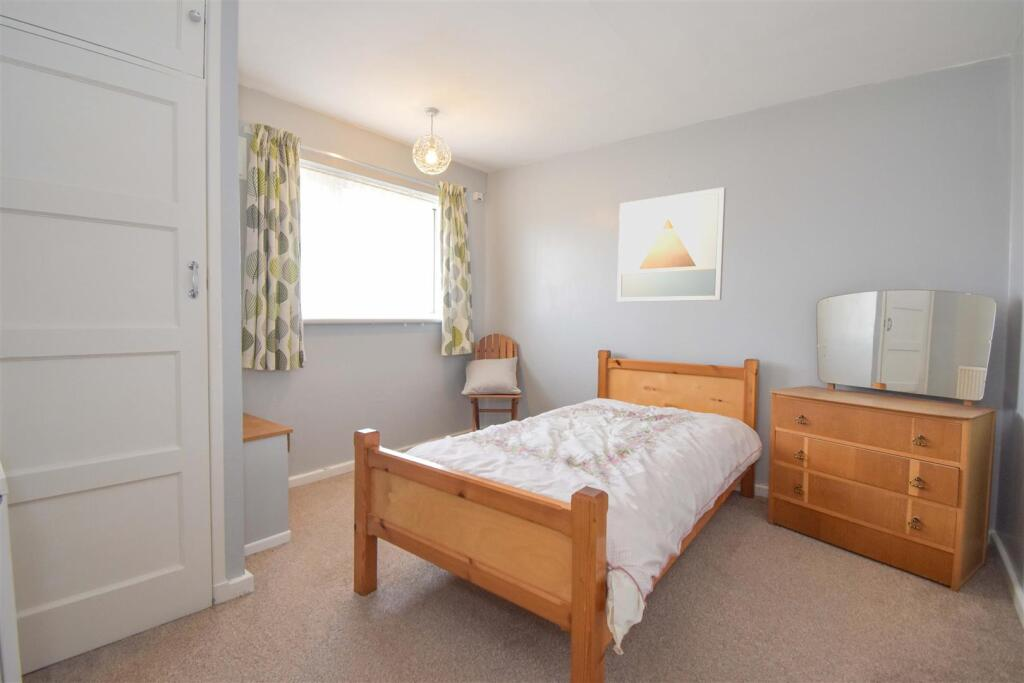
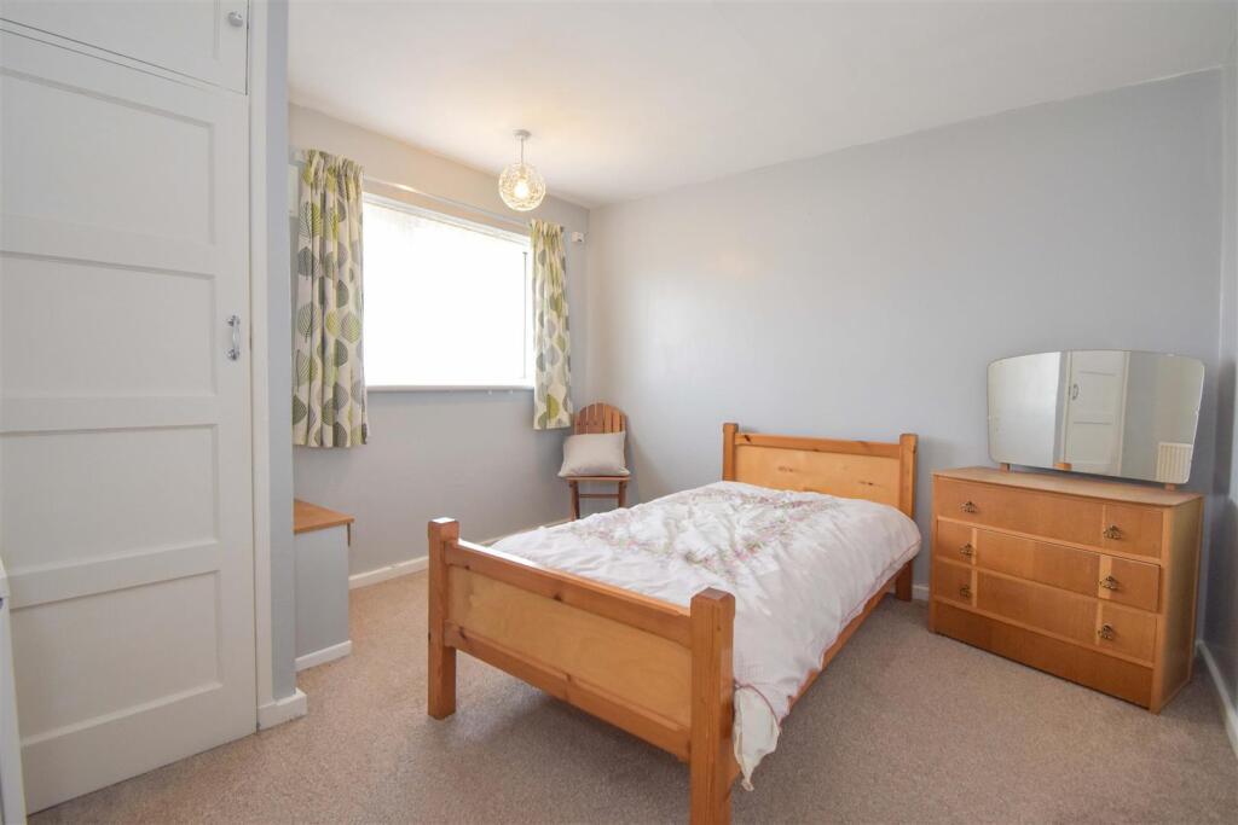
- wall art [616,186,727,302]
